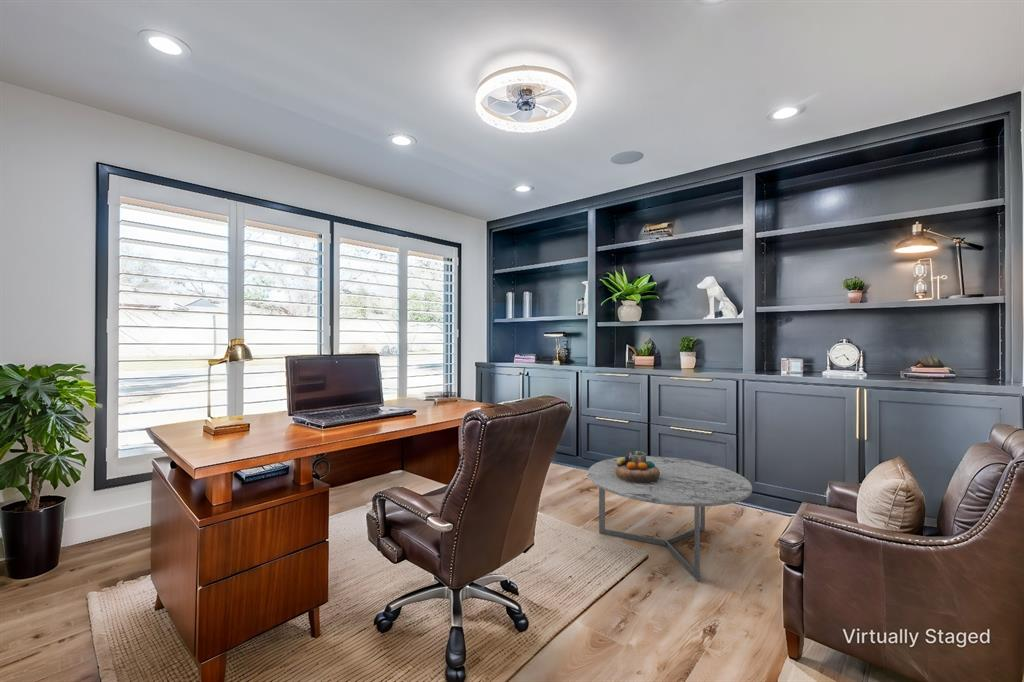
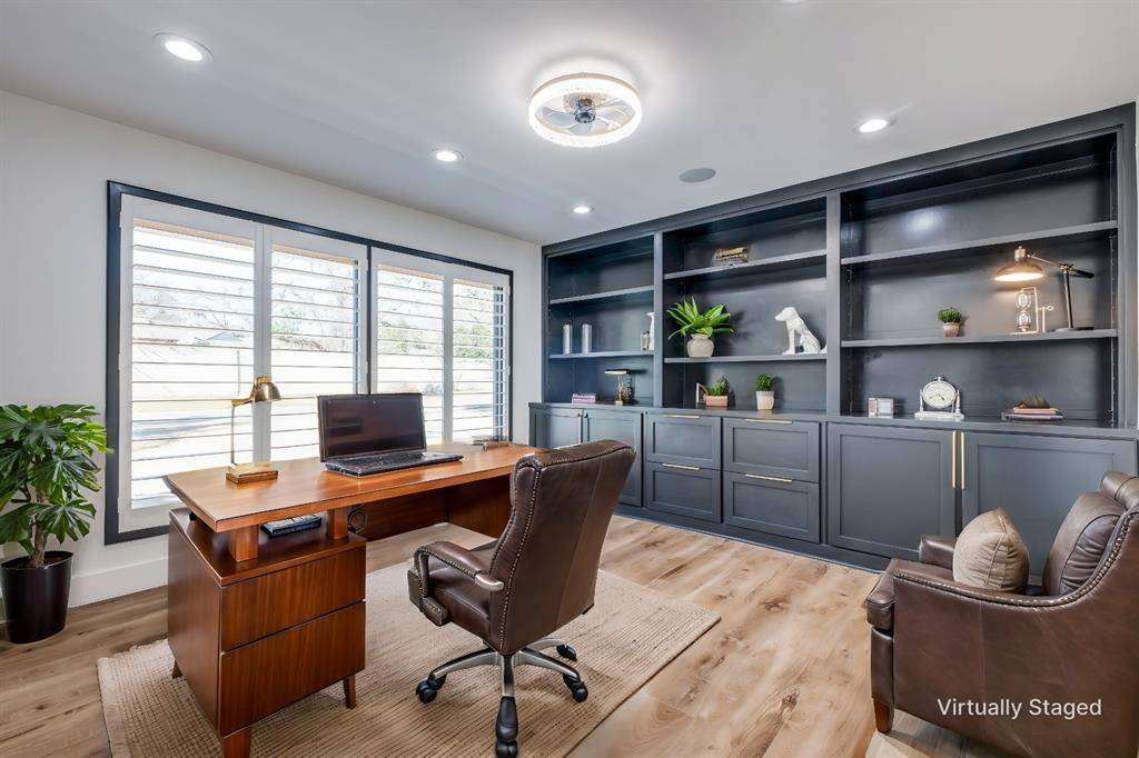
- decorative bowl [616,450,660,484]
- coffee table [587,455,753,582]
